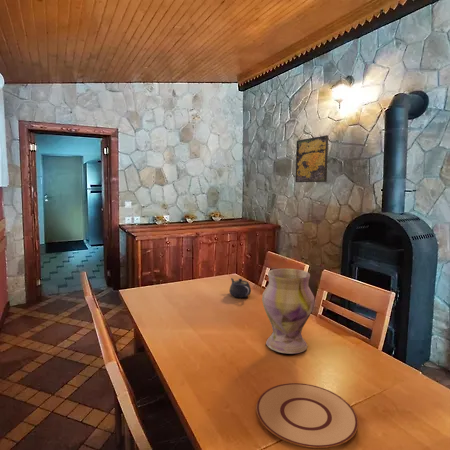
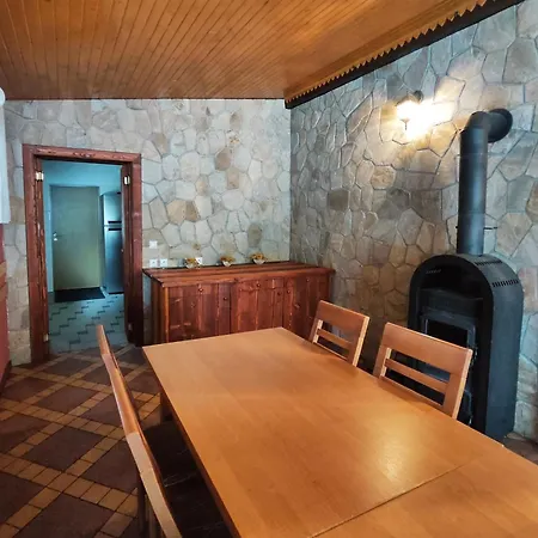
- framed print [294,134,329,183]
- vase [261,267,315,355]
- teapot [228,277,252,299]
- plate [255,382,359,450]
